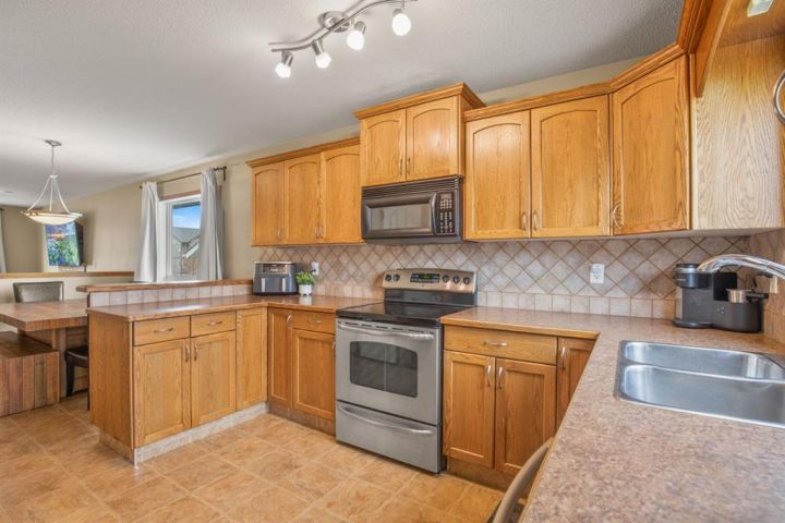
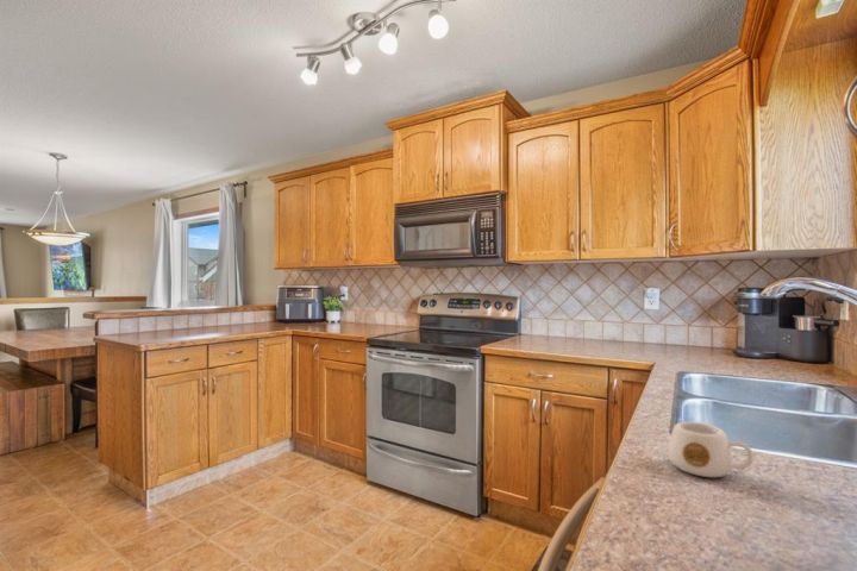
+ mug [668,421,755,478]
